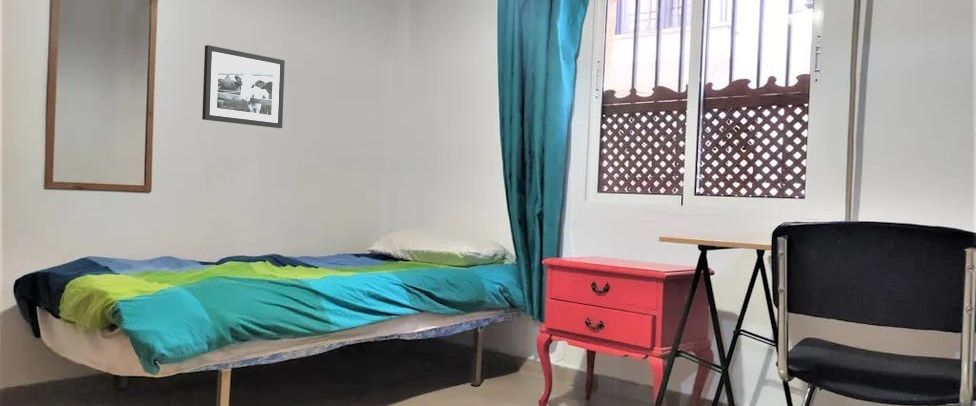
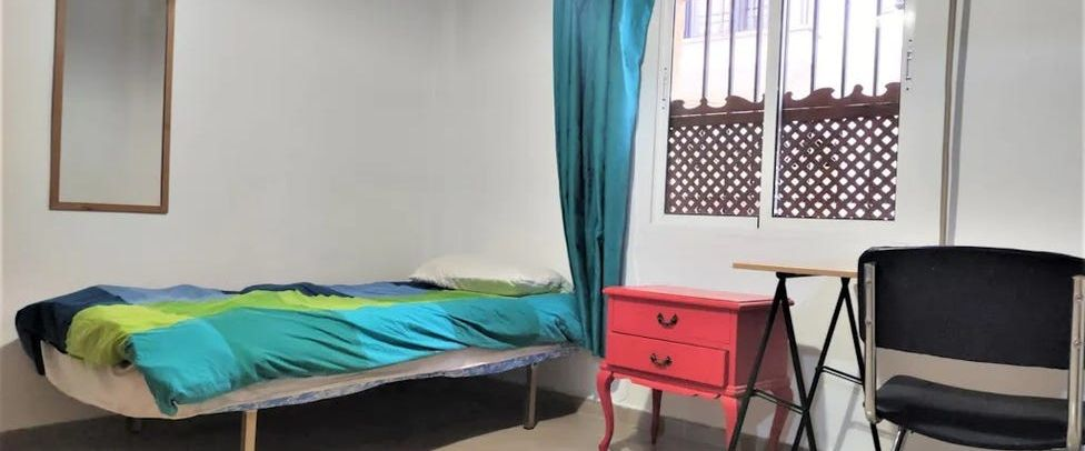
- picture frame [201,44,286,129]
